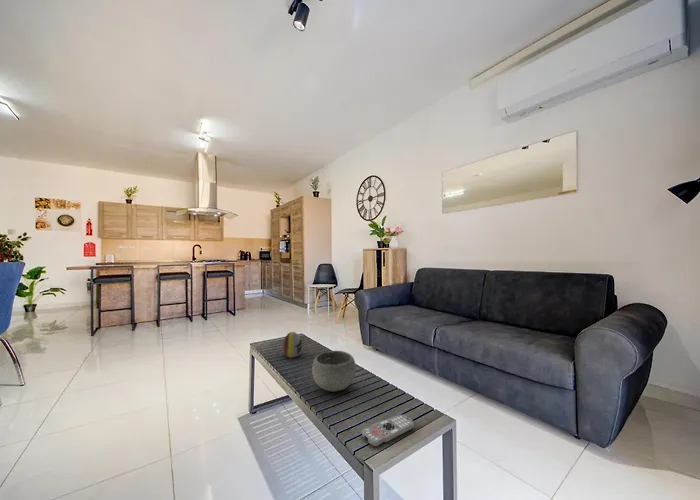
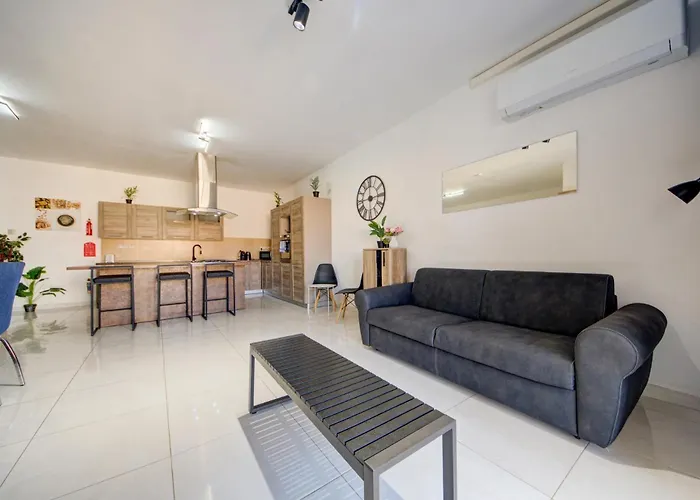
- decorative egg [282,331,303,359]
- bowl [311,350,357,393]
- remote control [361,414,415,448]
